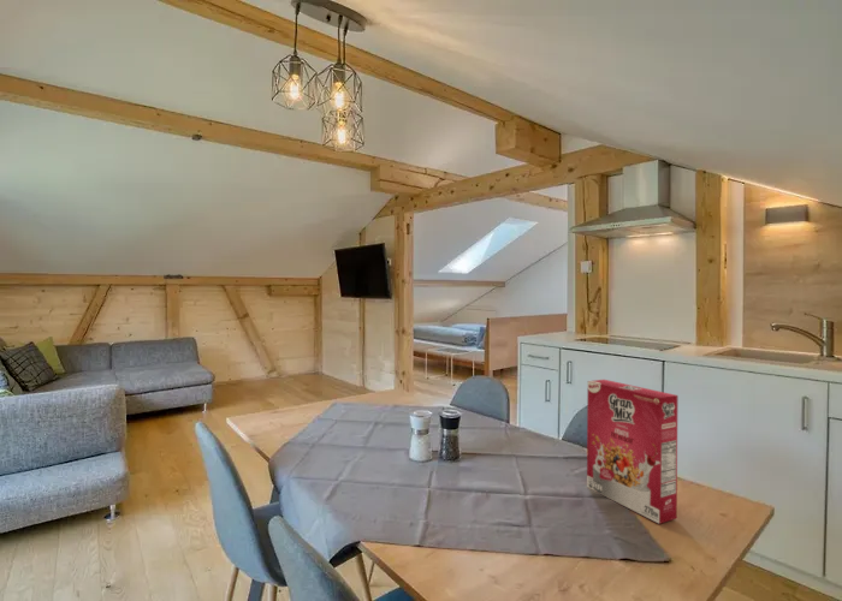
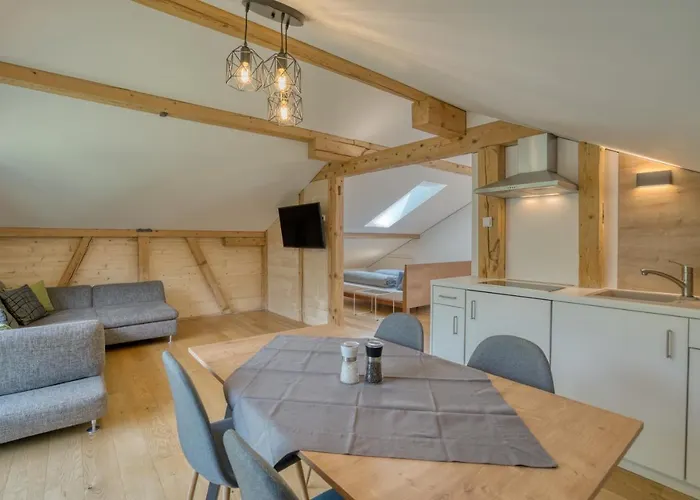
- cereal box [586,379,680,525]
